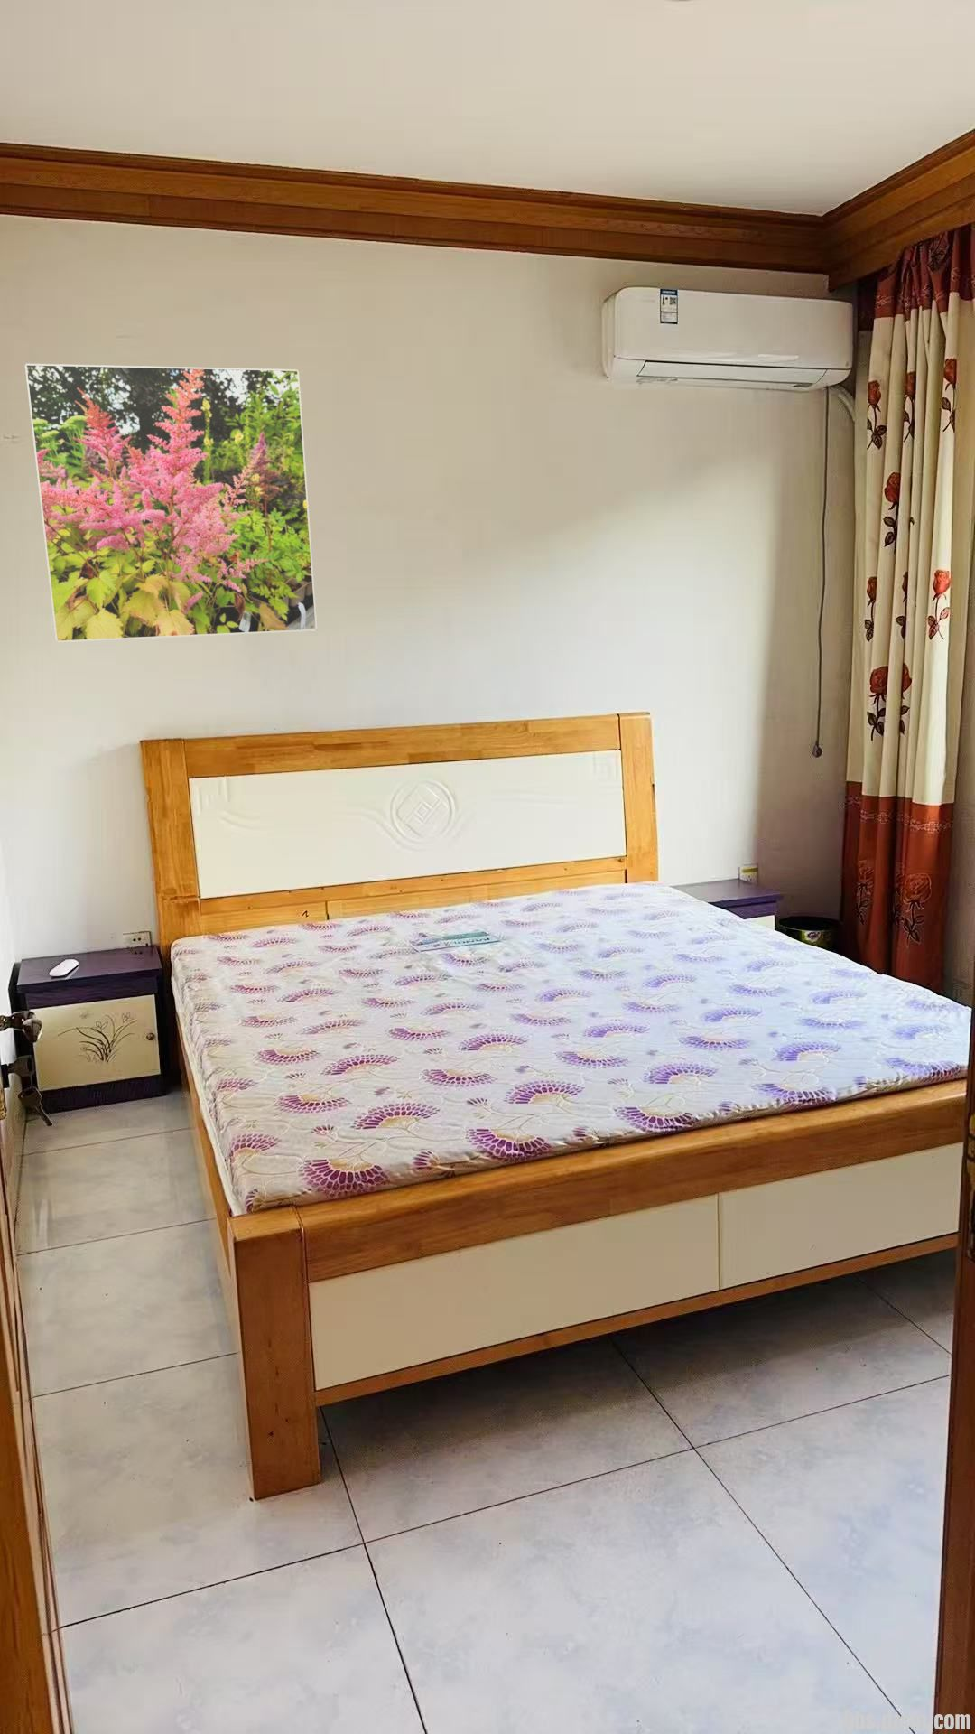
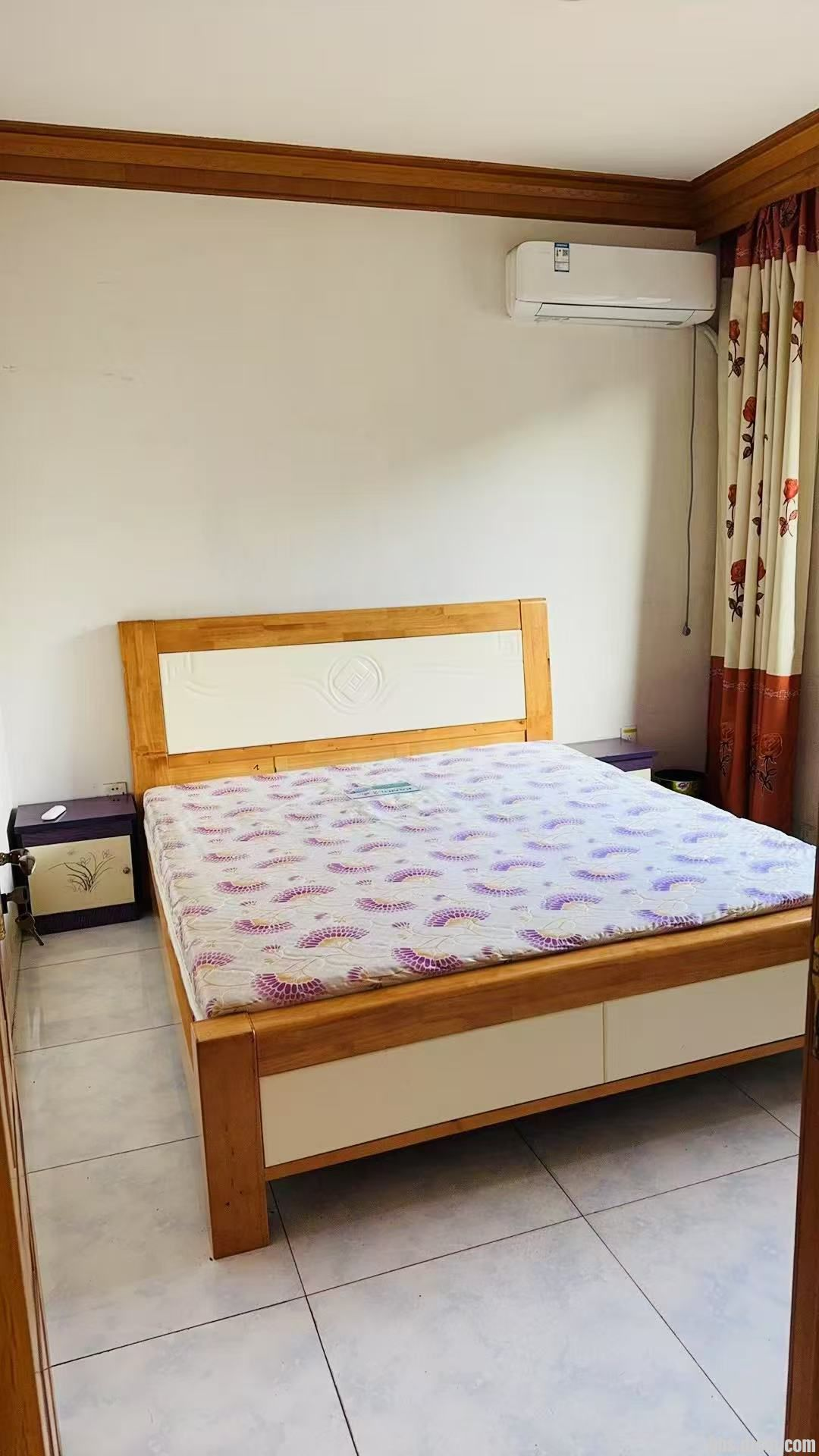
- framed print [24,363,318,643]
